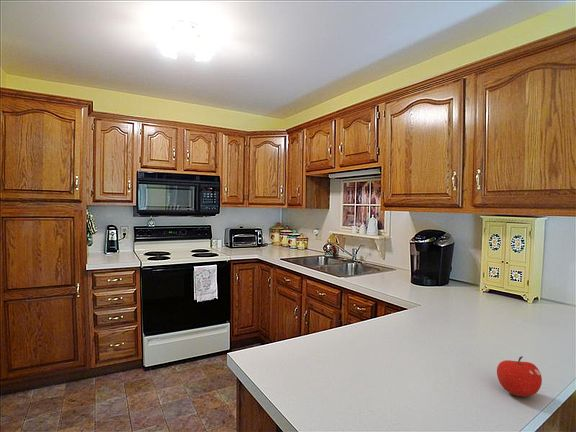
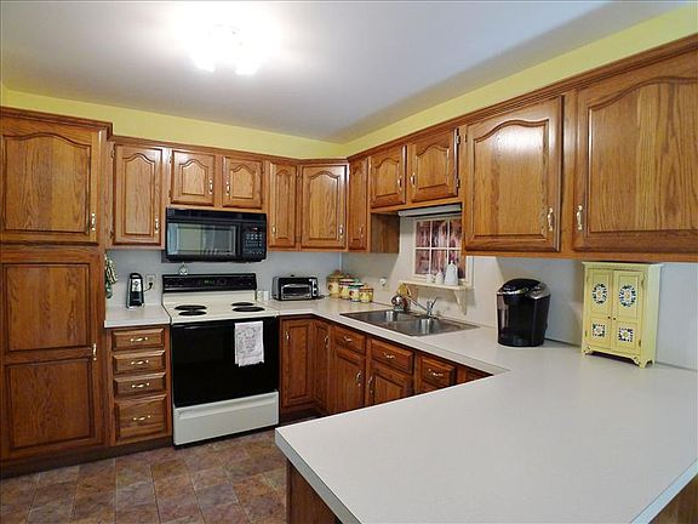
- fruit [496,355,543,398]
